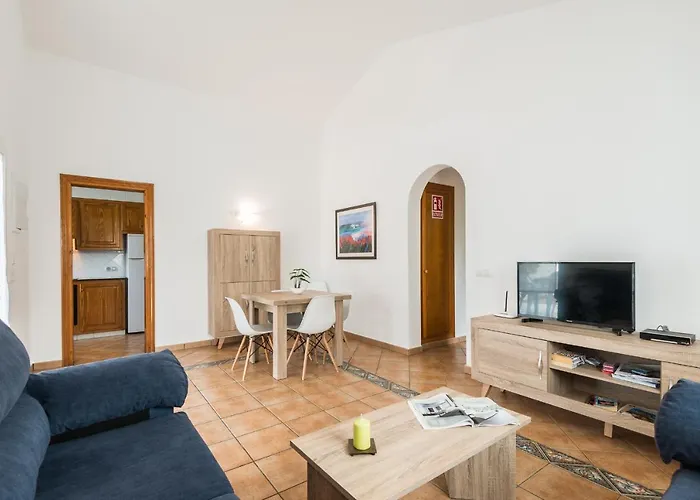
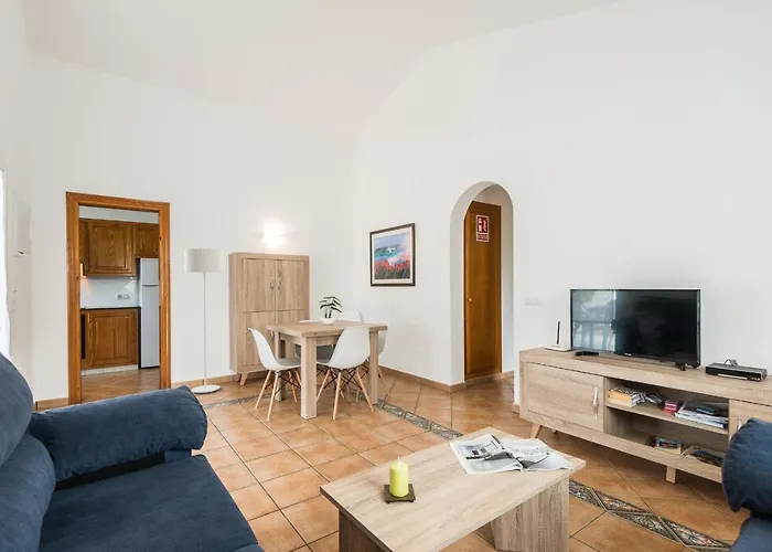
+ floor lamp [184,247,224,394]
